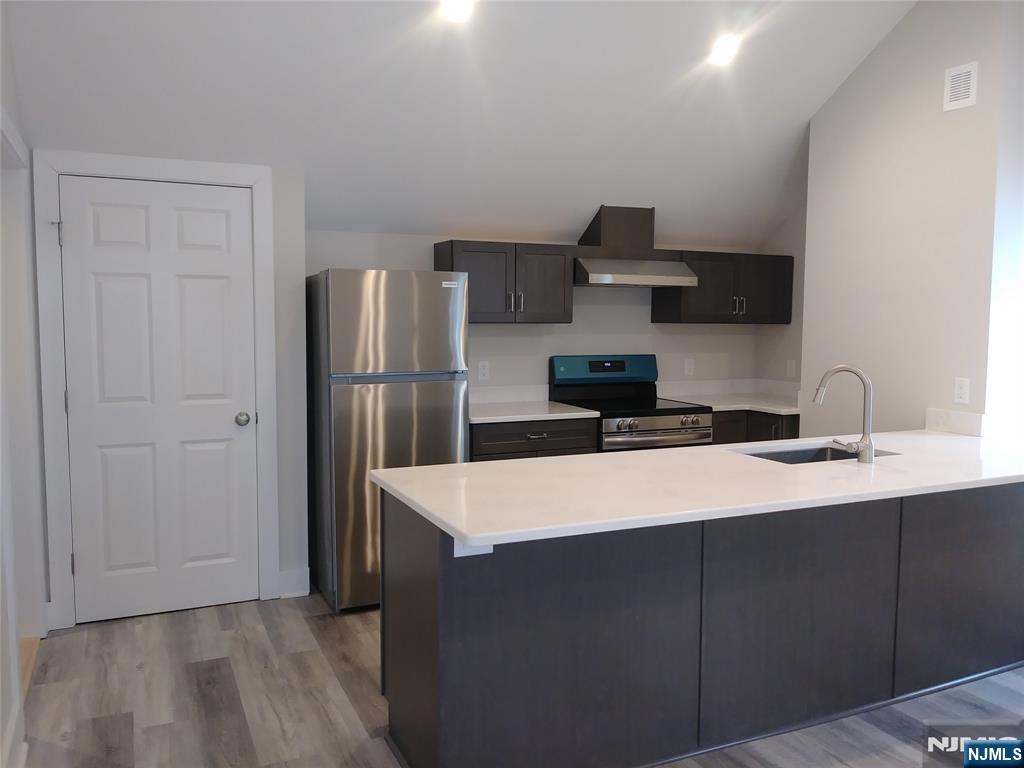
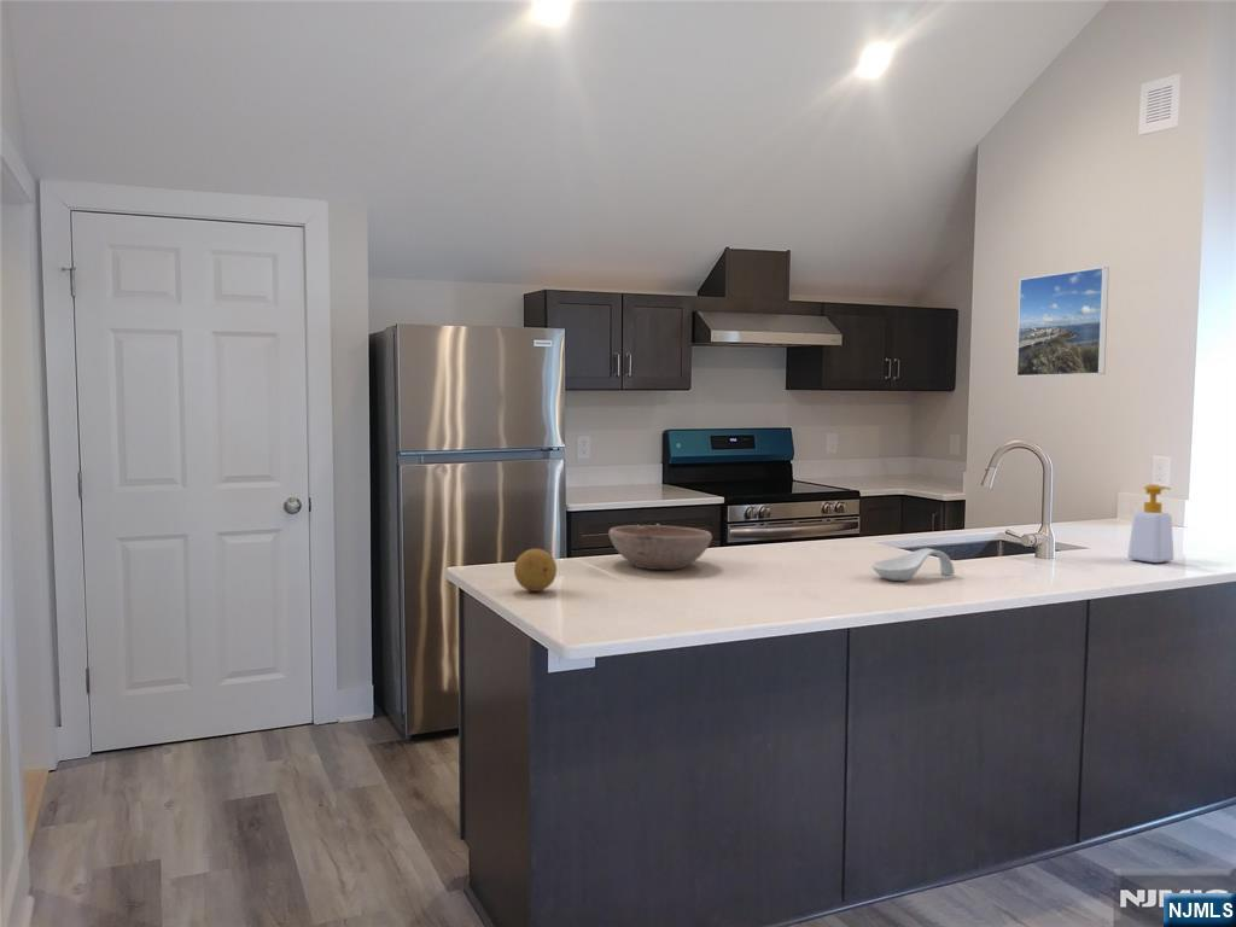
+ bowl [607,524,713,571]
+ soap bottle [1126,483,1176,564]
+ fruit [513,548,558,593]
+ spoon rest [870,547,956,582]
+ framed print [1015,266,1110,378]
